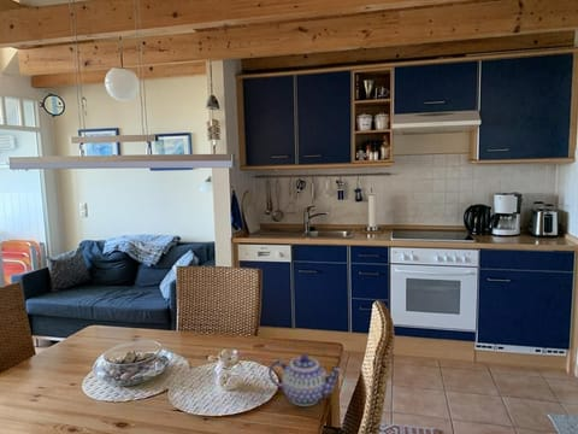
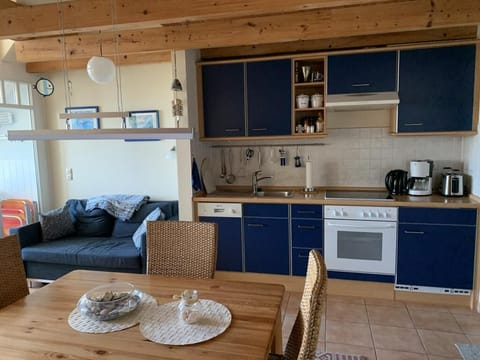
- teapot [267,353,343,407]
